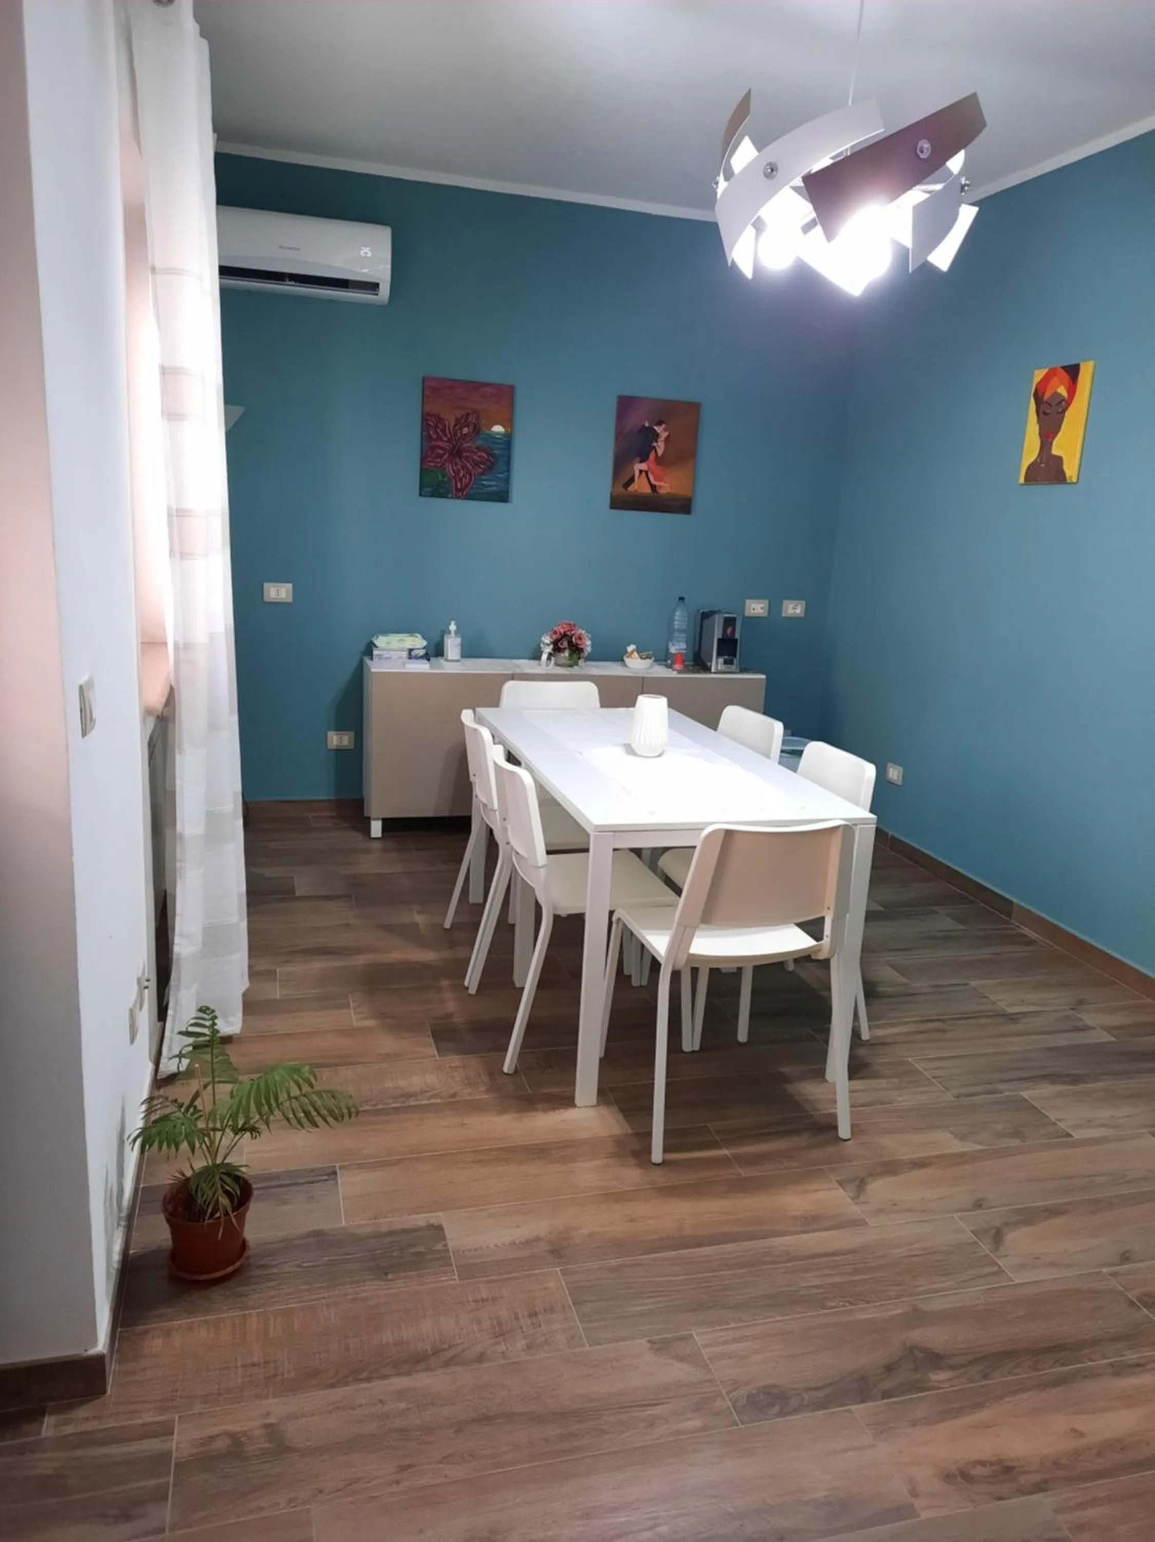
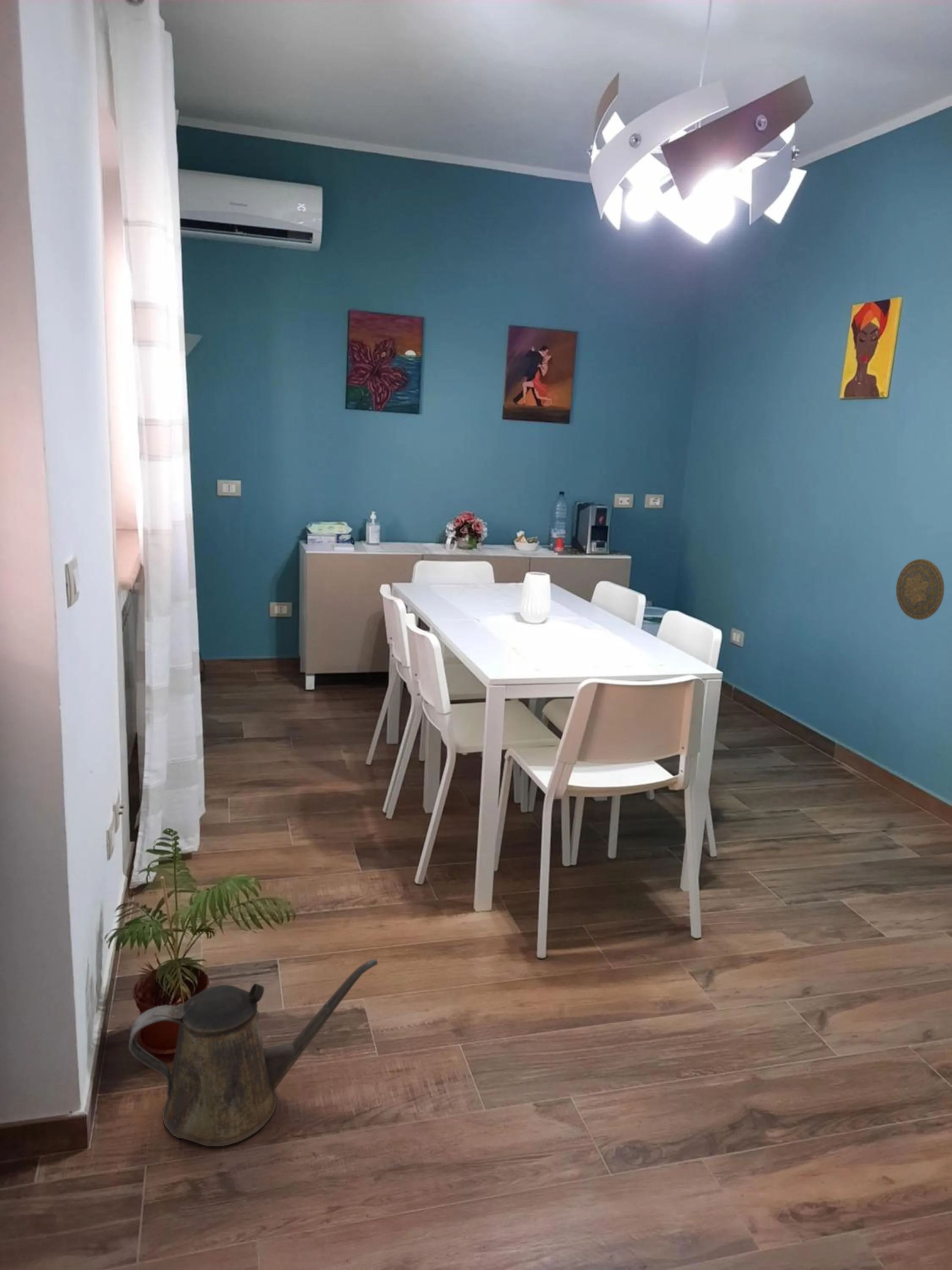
+ decorative plate [896,558,945,620]
+ watering can [128,958,378,1147]
